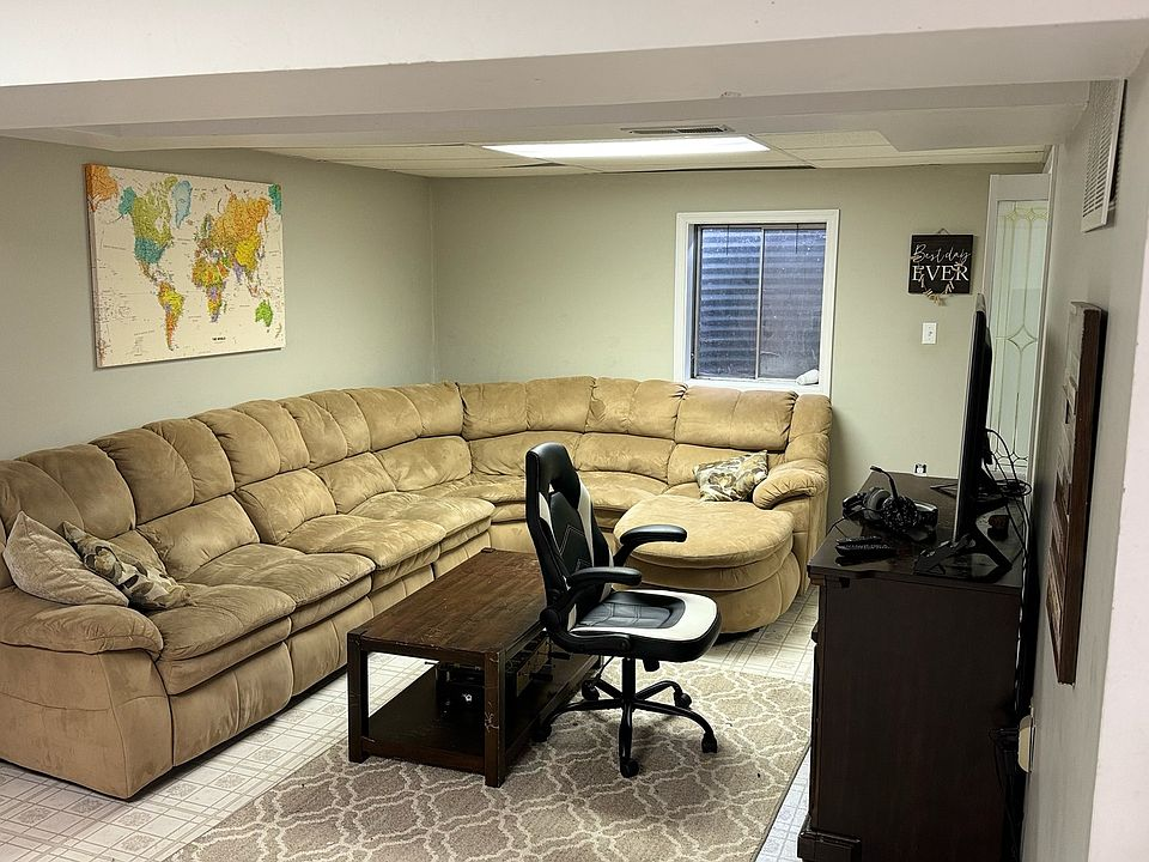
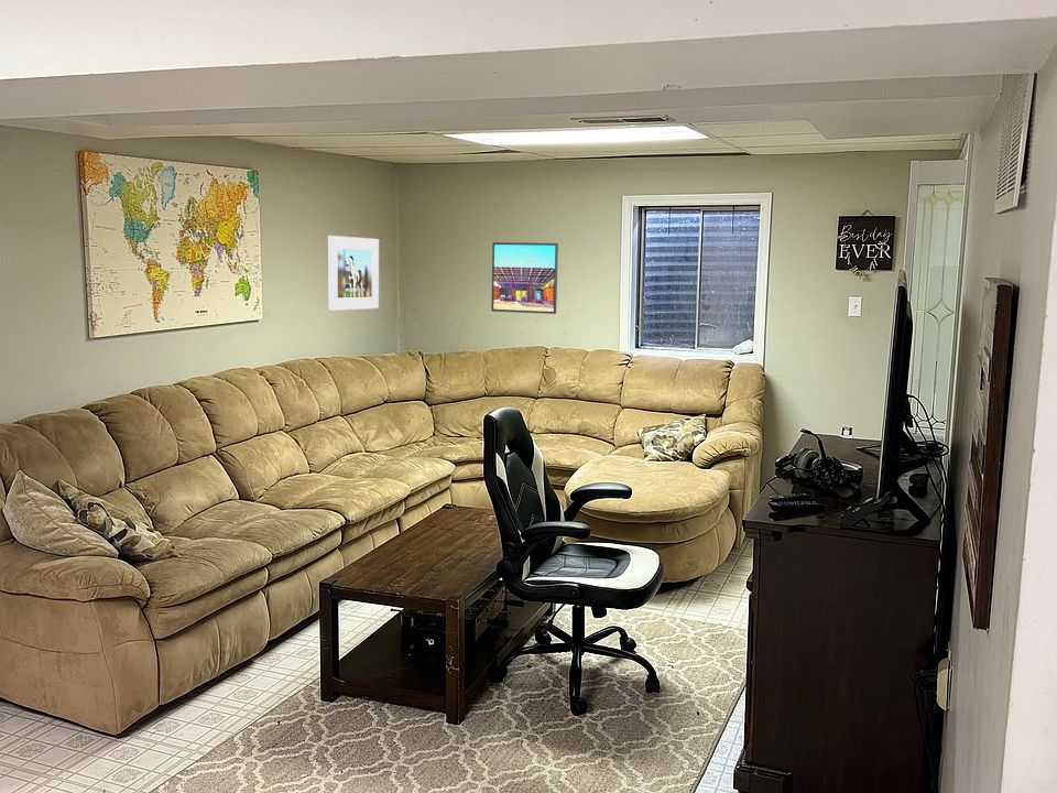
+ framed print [490,241,559,315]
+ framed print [327,235,380,312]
